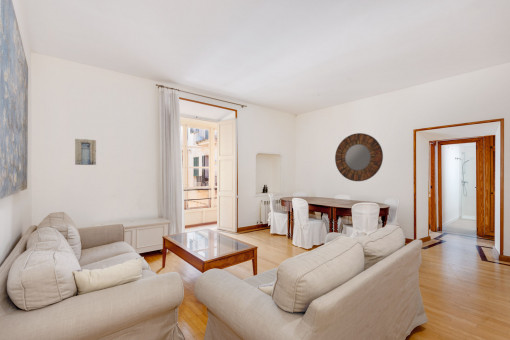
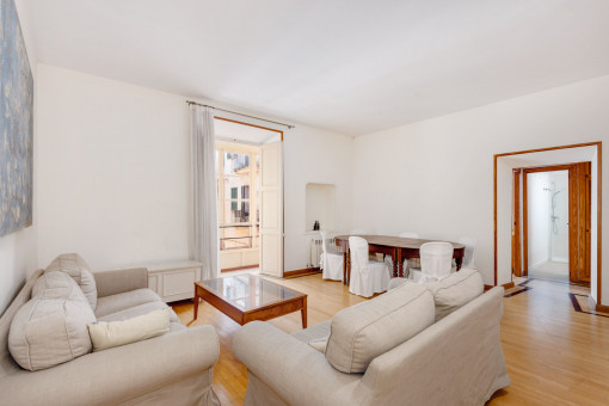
- home mirror [334,132,384,182]
- wall art [74,138,97,166]
